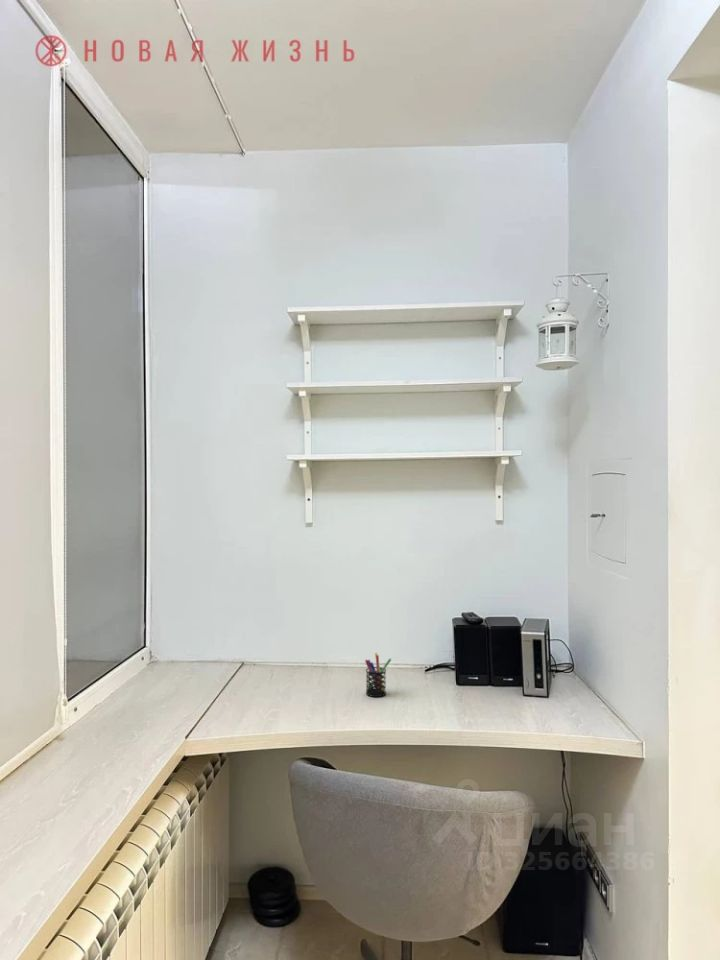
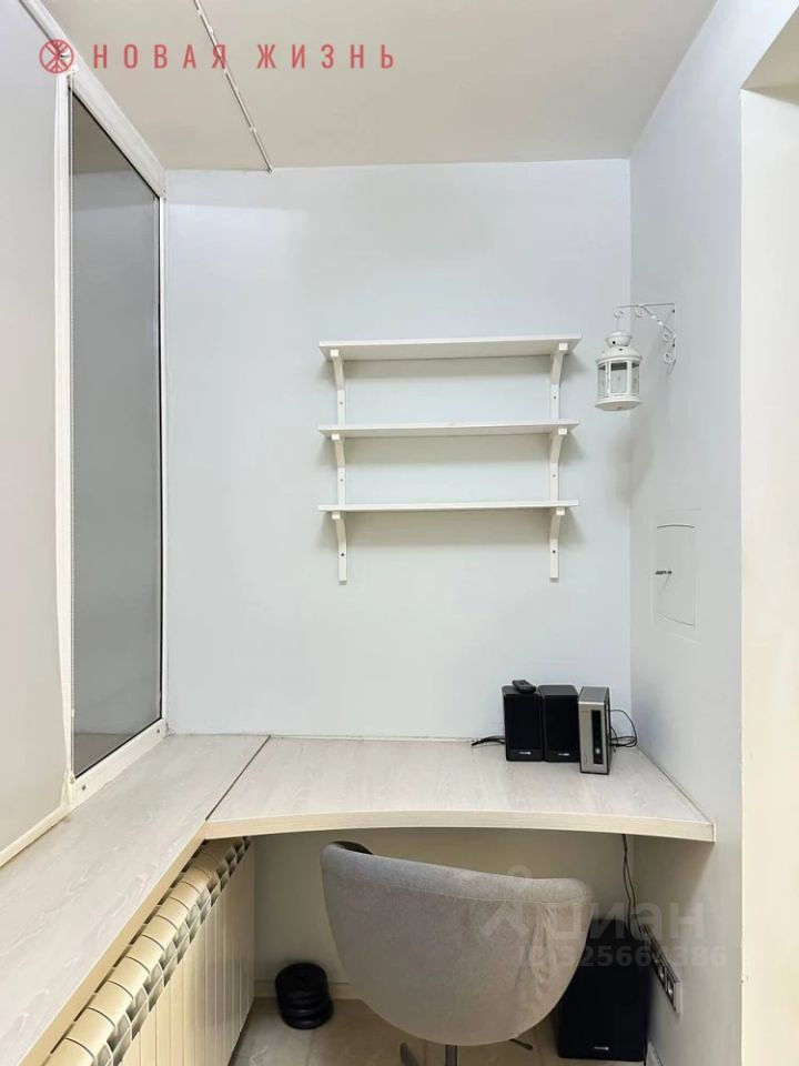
- pen holder [364,652,392,698]
